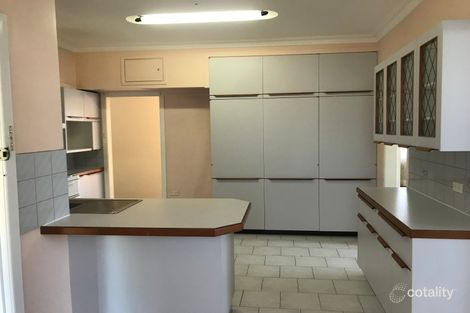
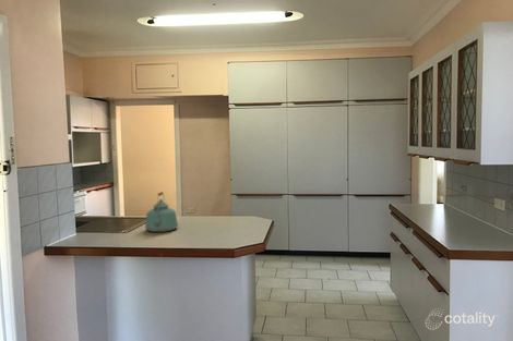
+ kettle [144,191,179,233]
